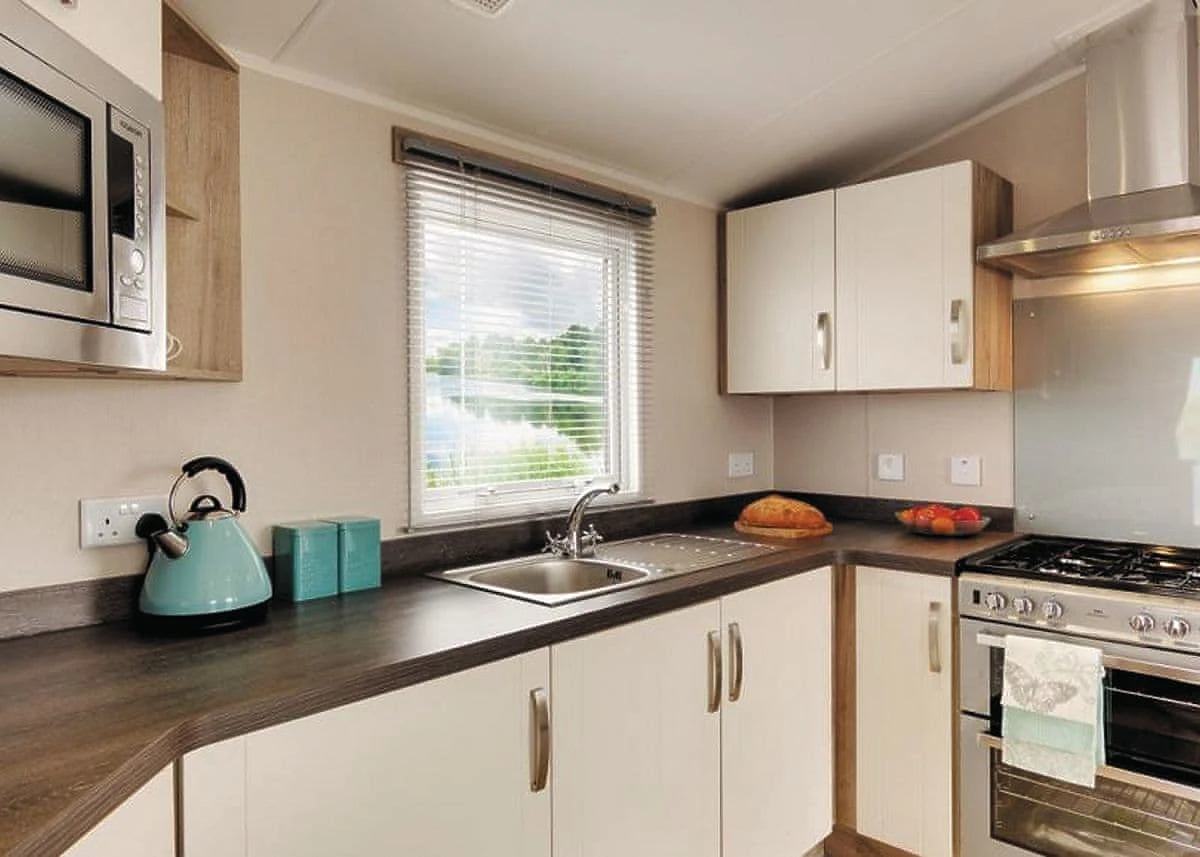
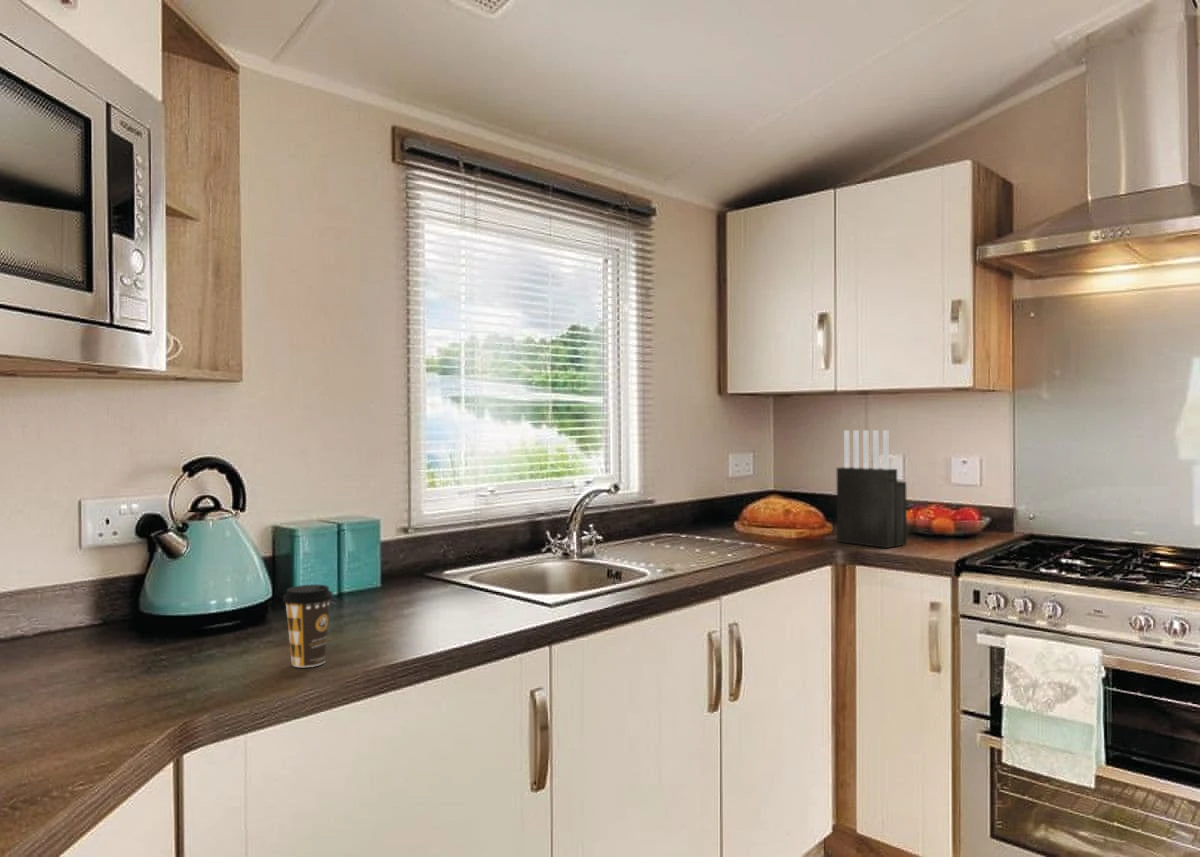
+ coffee cup [281,584,334,668]
+ knife block [836,429,908,549]
